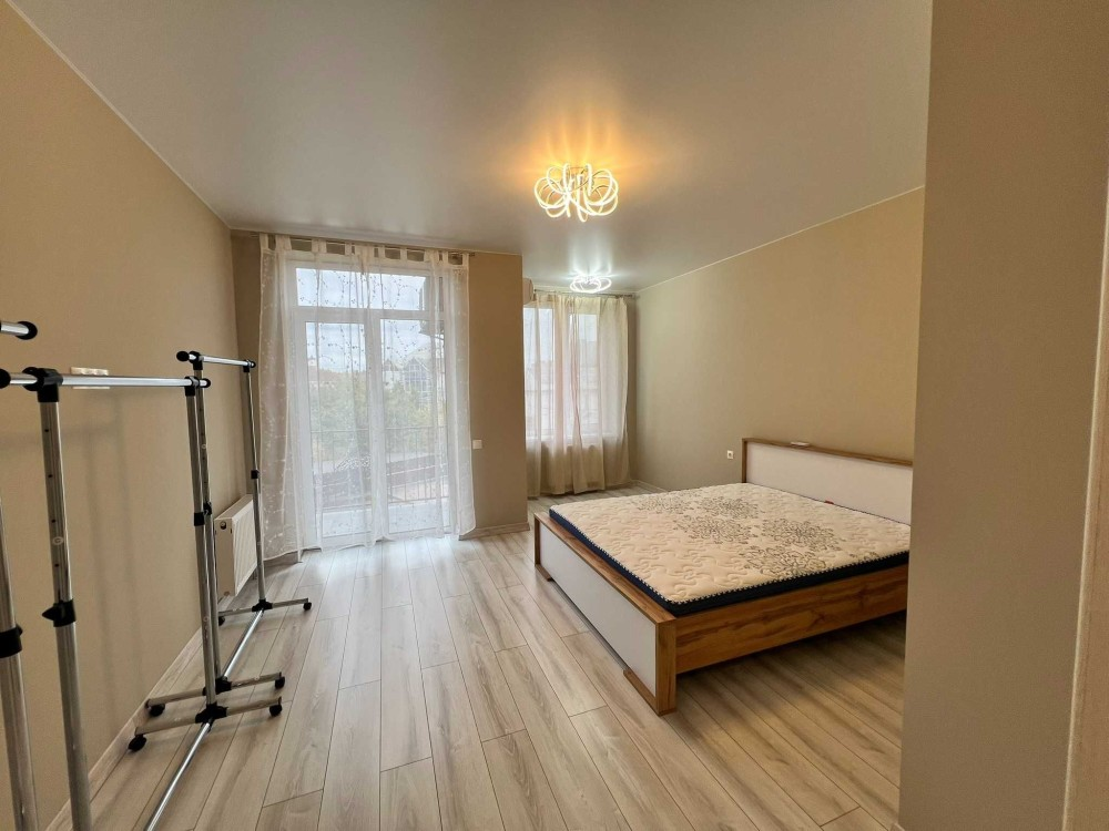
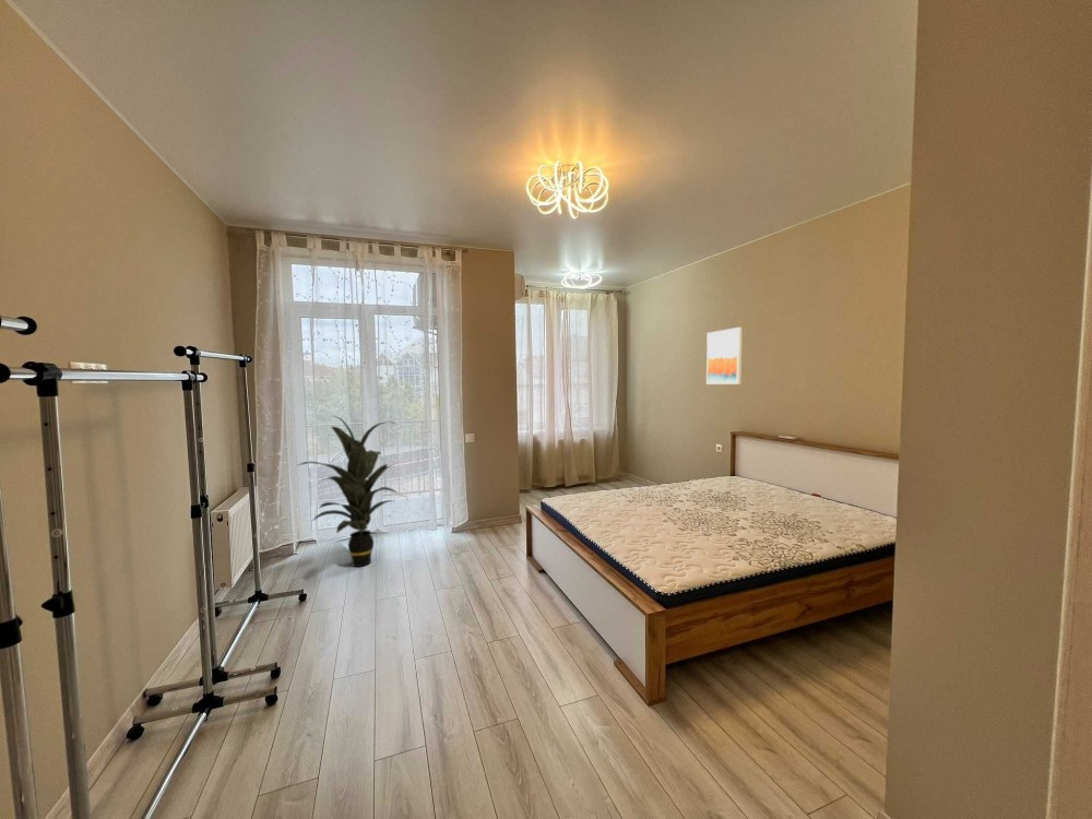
+ indoor plant [295,415,400,568]
+ wall art [705,327,743,385]
